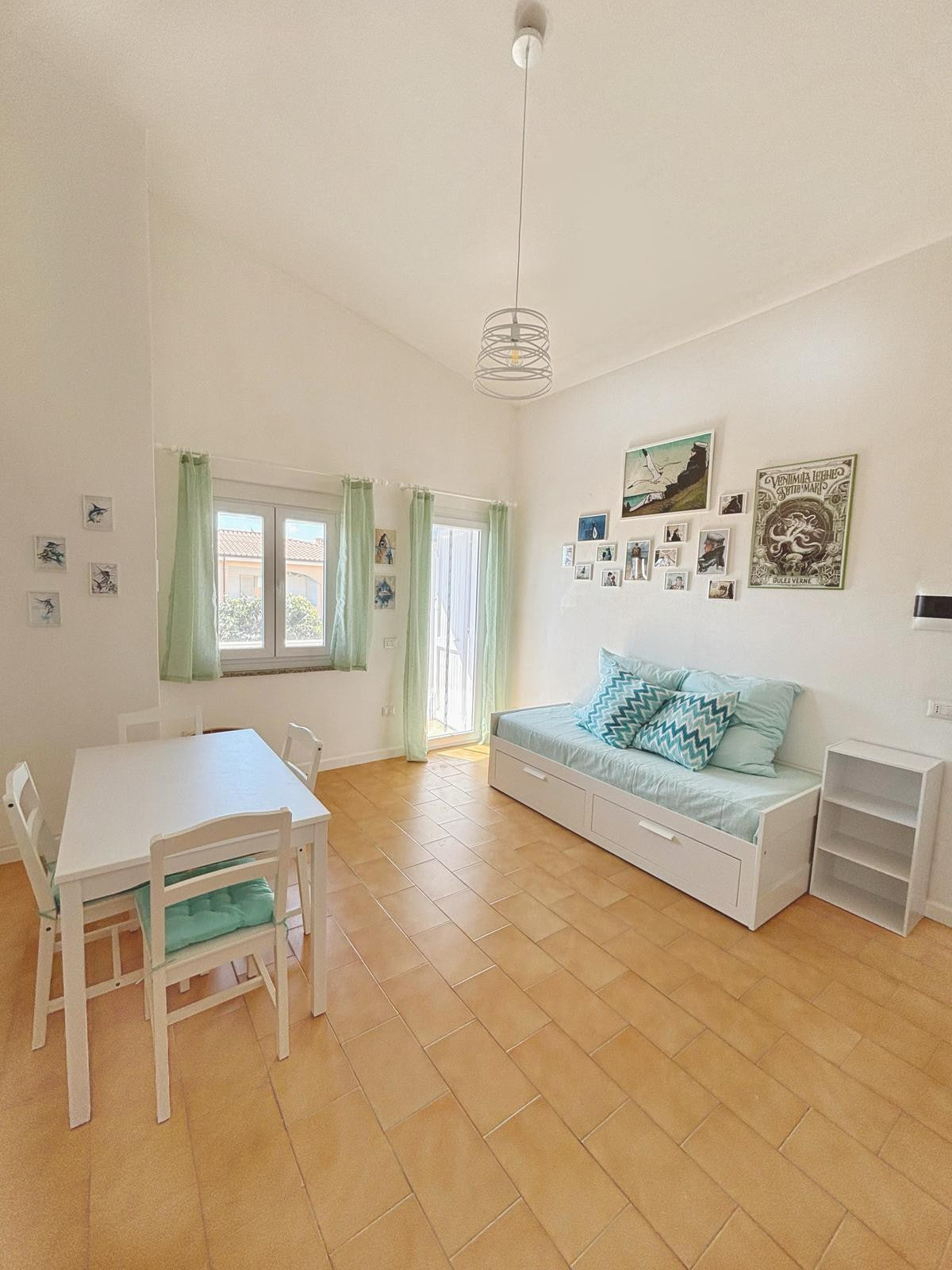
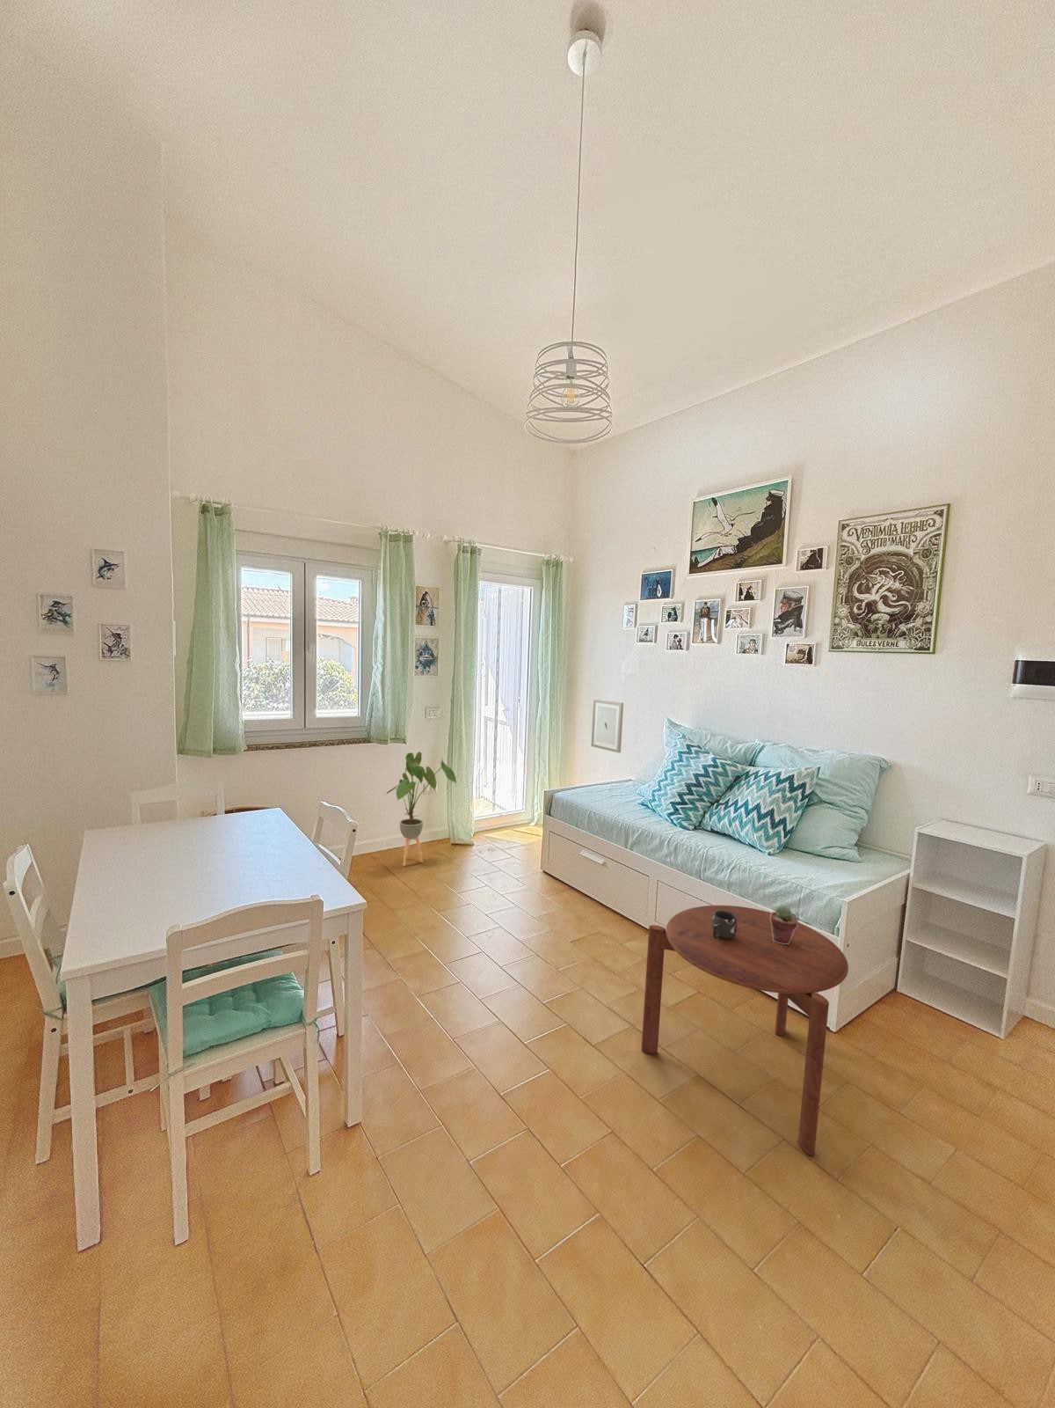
+ side table [641,905,849,1156]
+ potted succulent [770,906,799,945]
+ mug [713,911,737,939]
+ house plant [385,751,458,867]
+ wall art [590,697,624,753]
